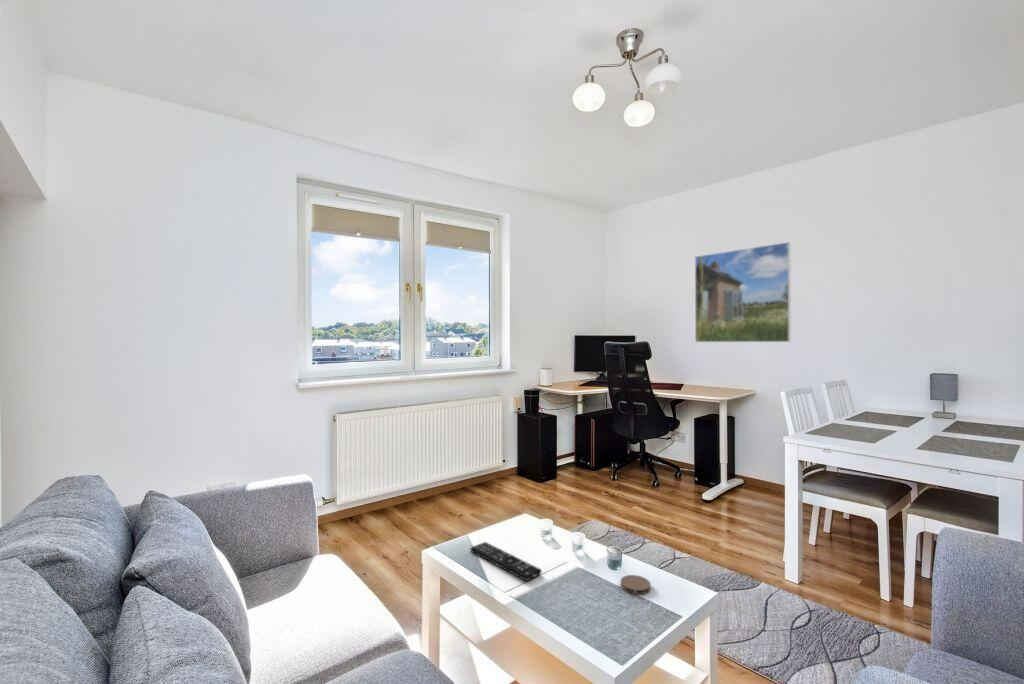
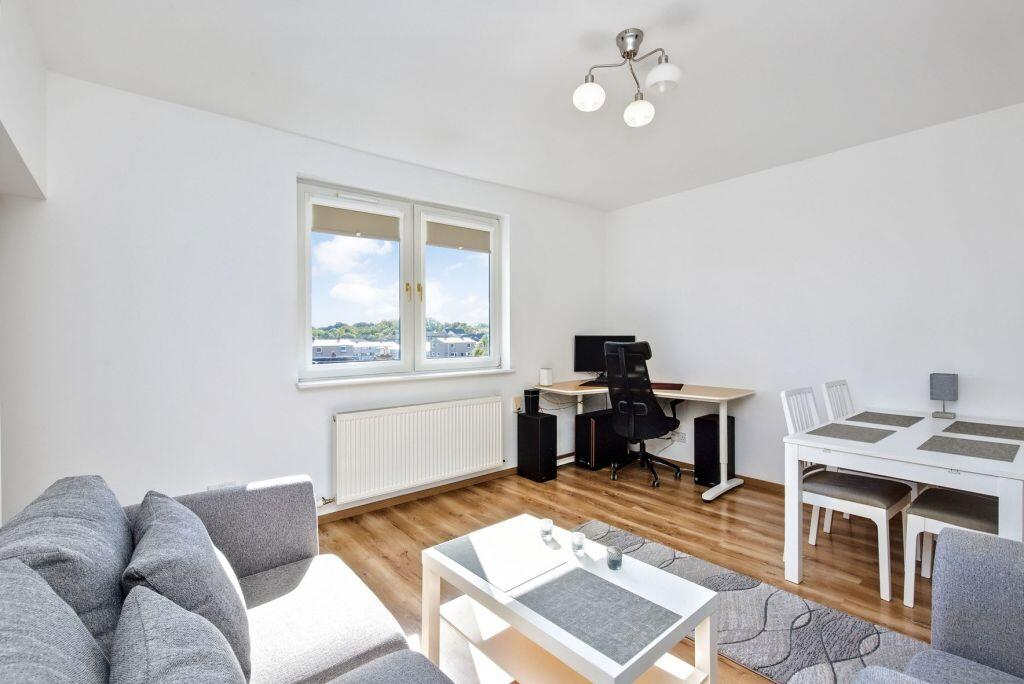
- remote control [470,541,542,582]
- coaster [620,574,652,595]
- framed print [694,241,792,343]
